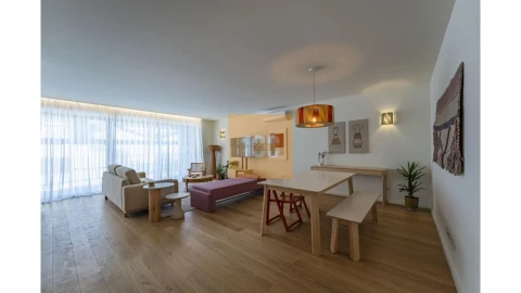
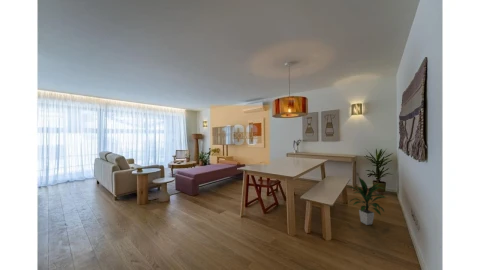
+ indoor plant [349,176,386,226]
